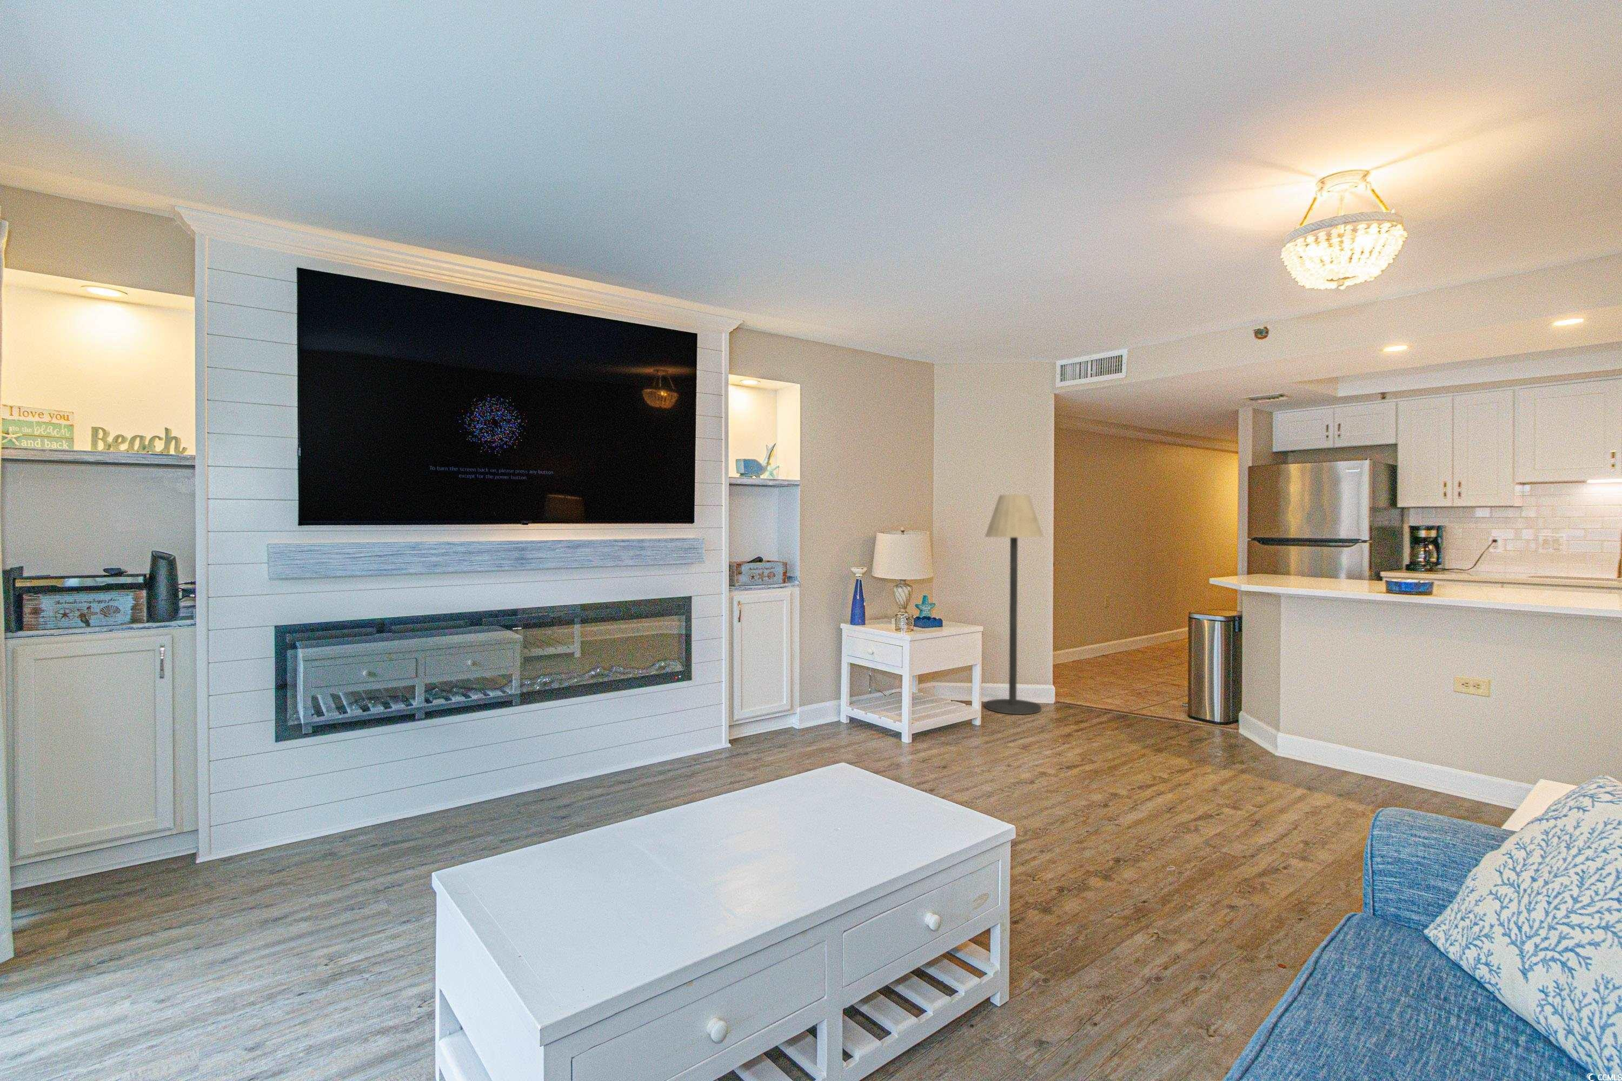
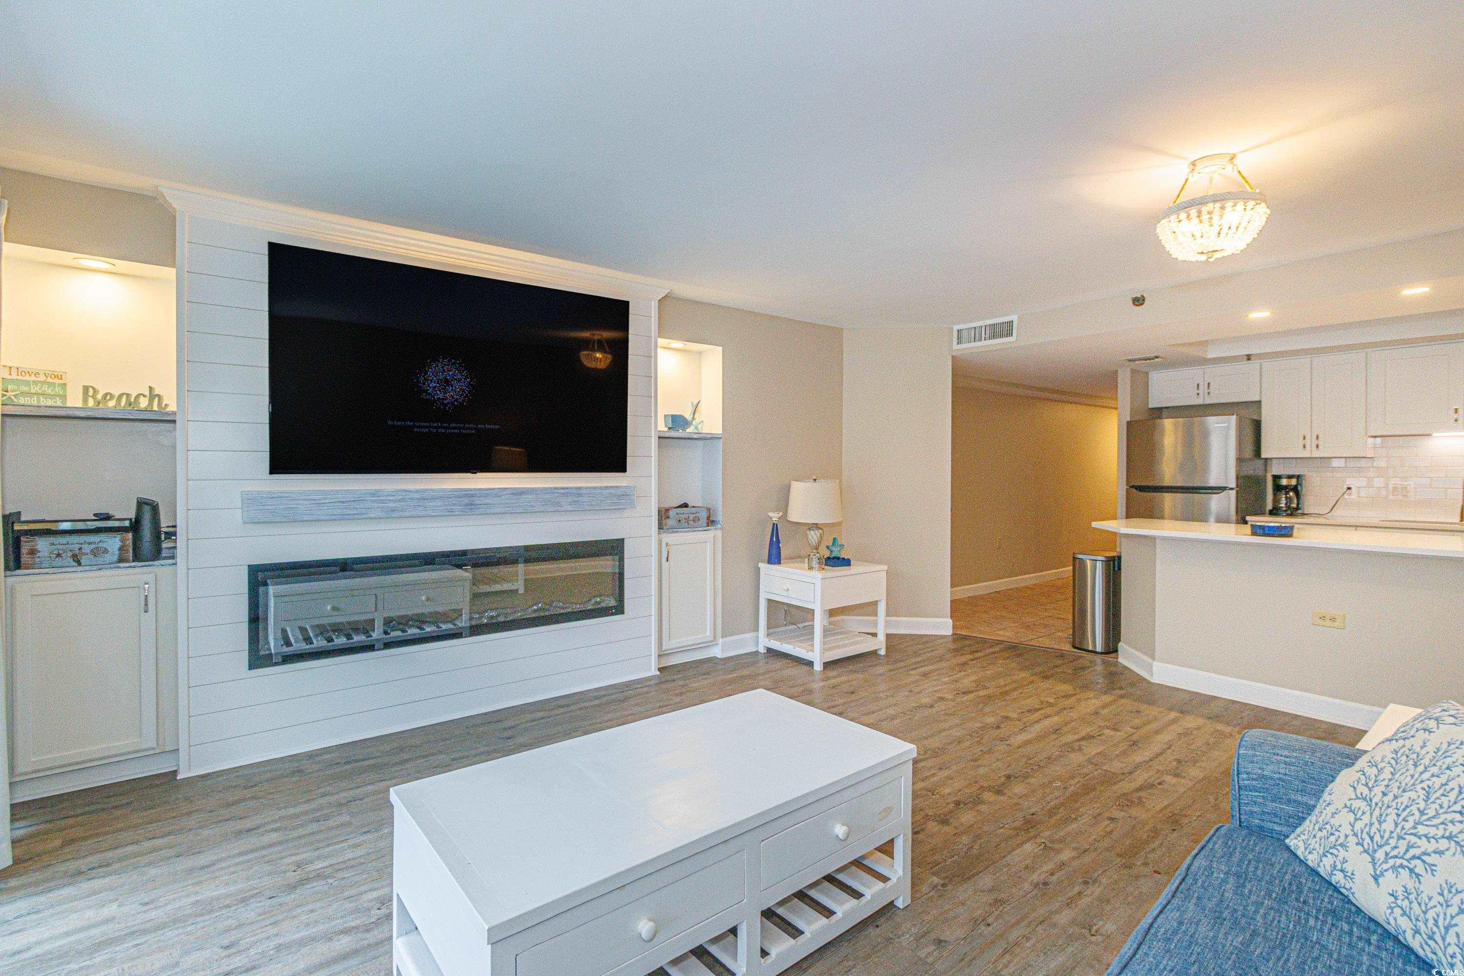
- floor lamp [984,493,1044,715]
